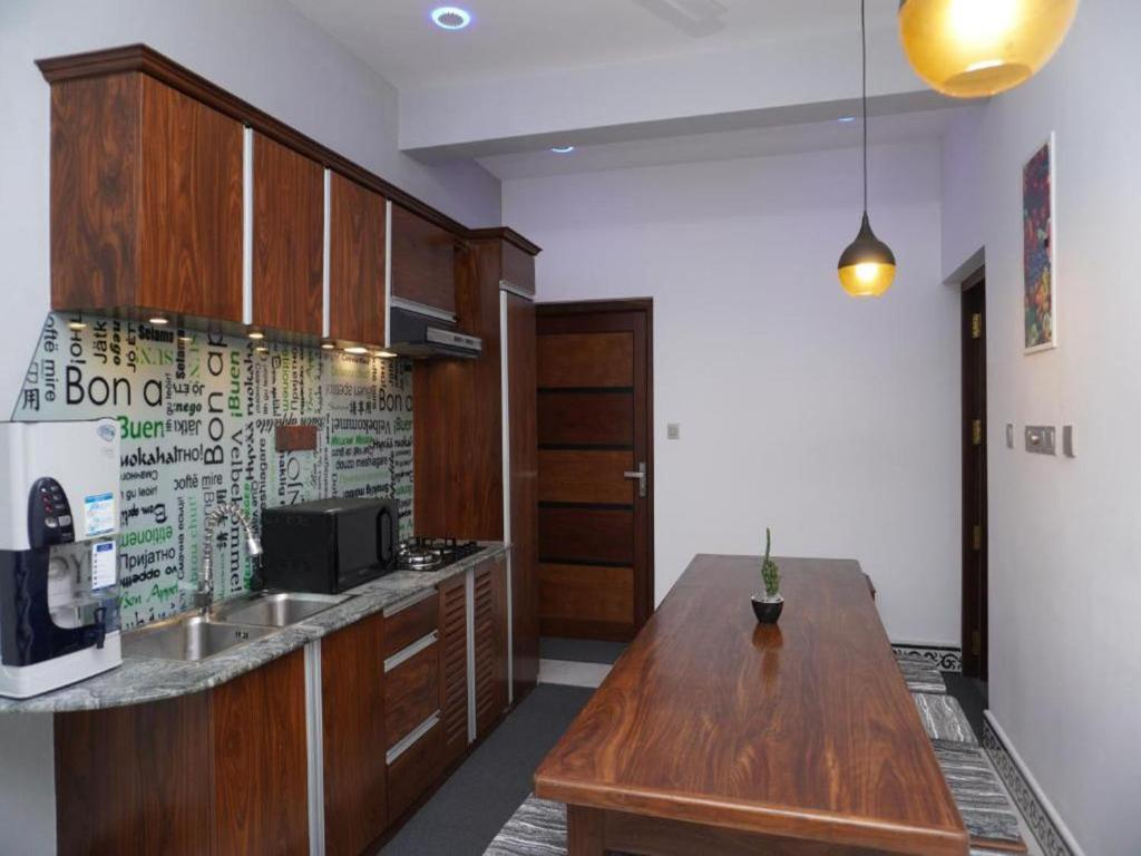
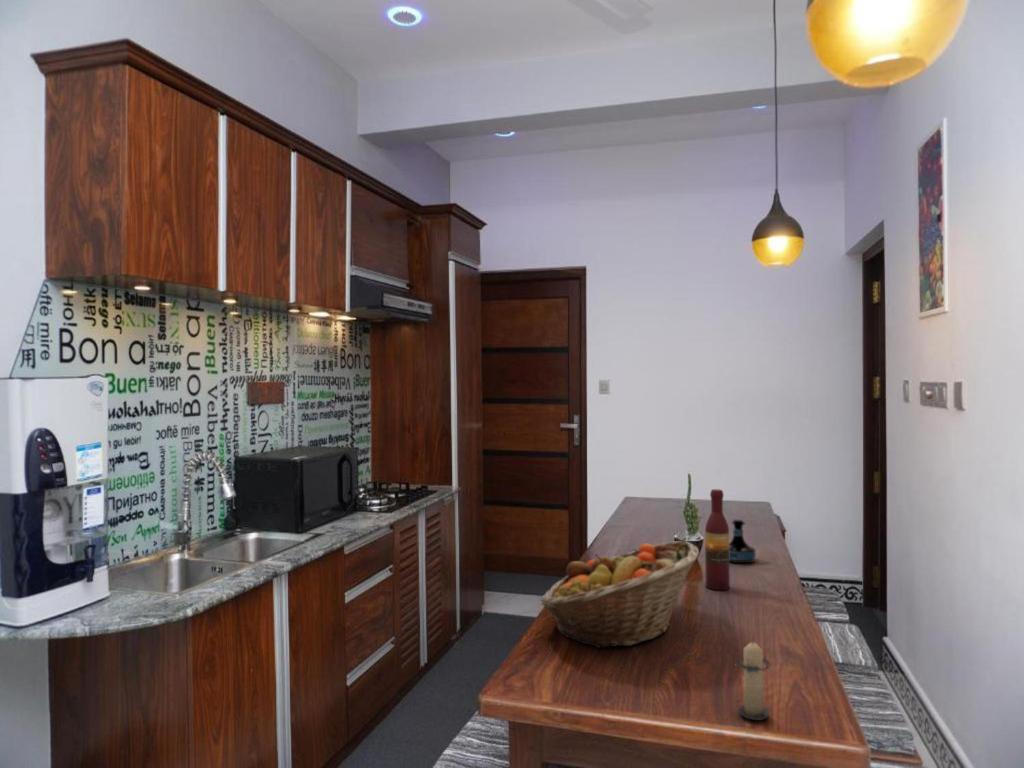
+ candle [736,637,772,721]
+ tequila bottle [729,518,756,564]
+ fruit basket [540,540,700,649]
+ wine bottle [704,488,730,591]
